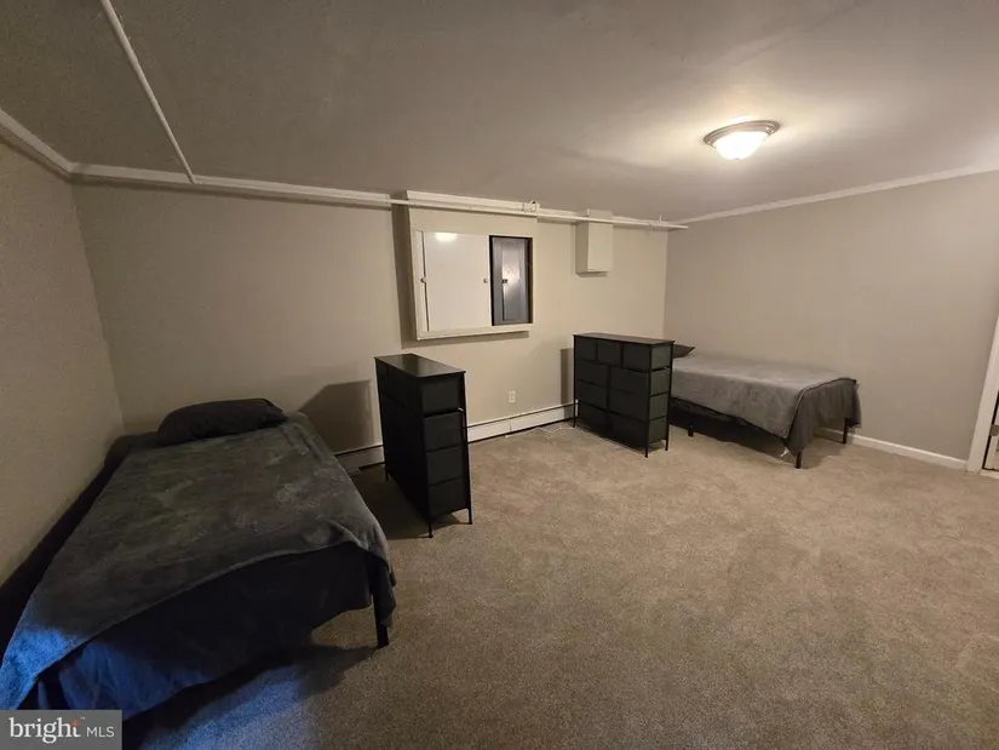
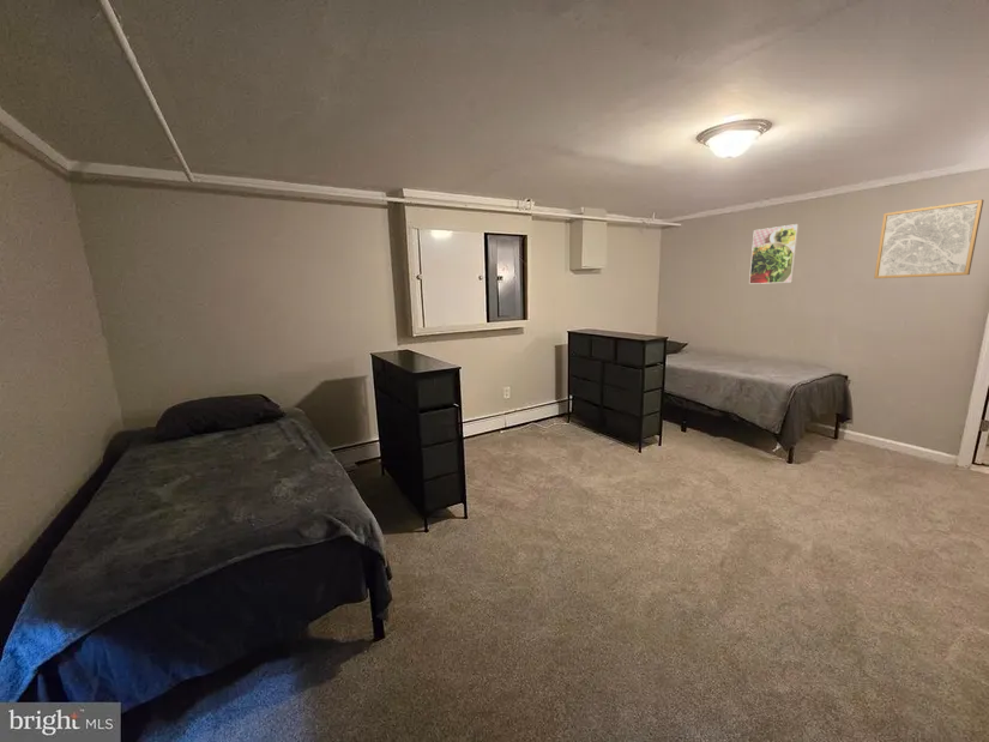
+ wall art [873,199,984,279]
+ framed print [748,223,800,285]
